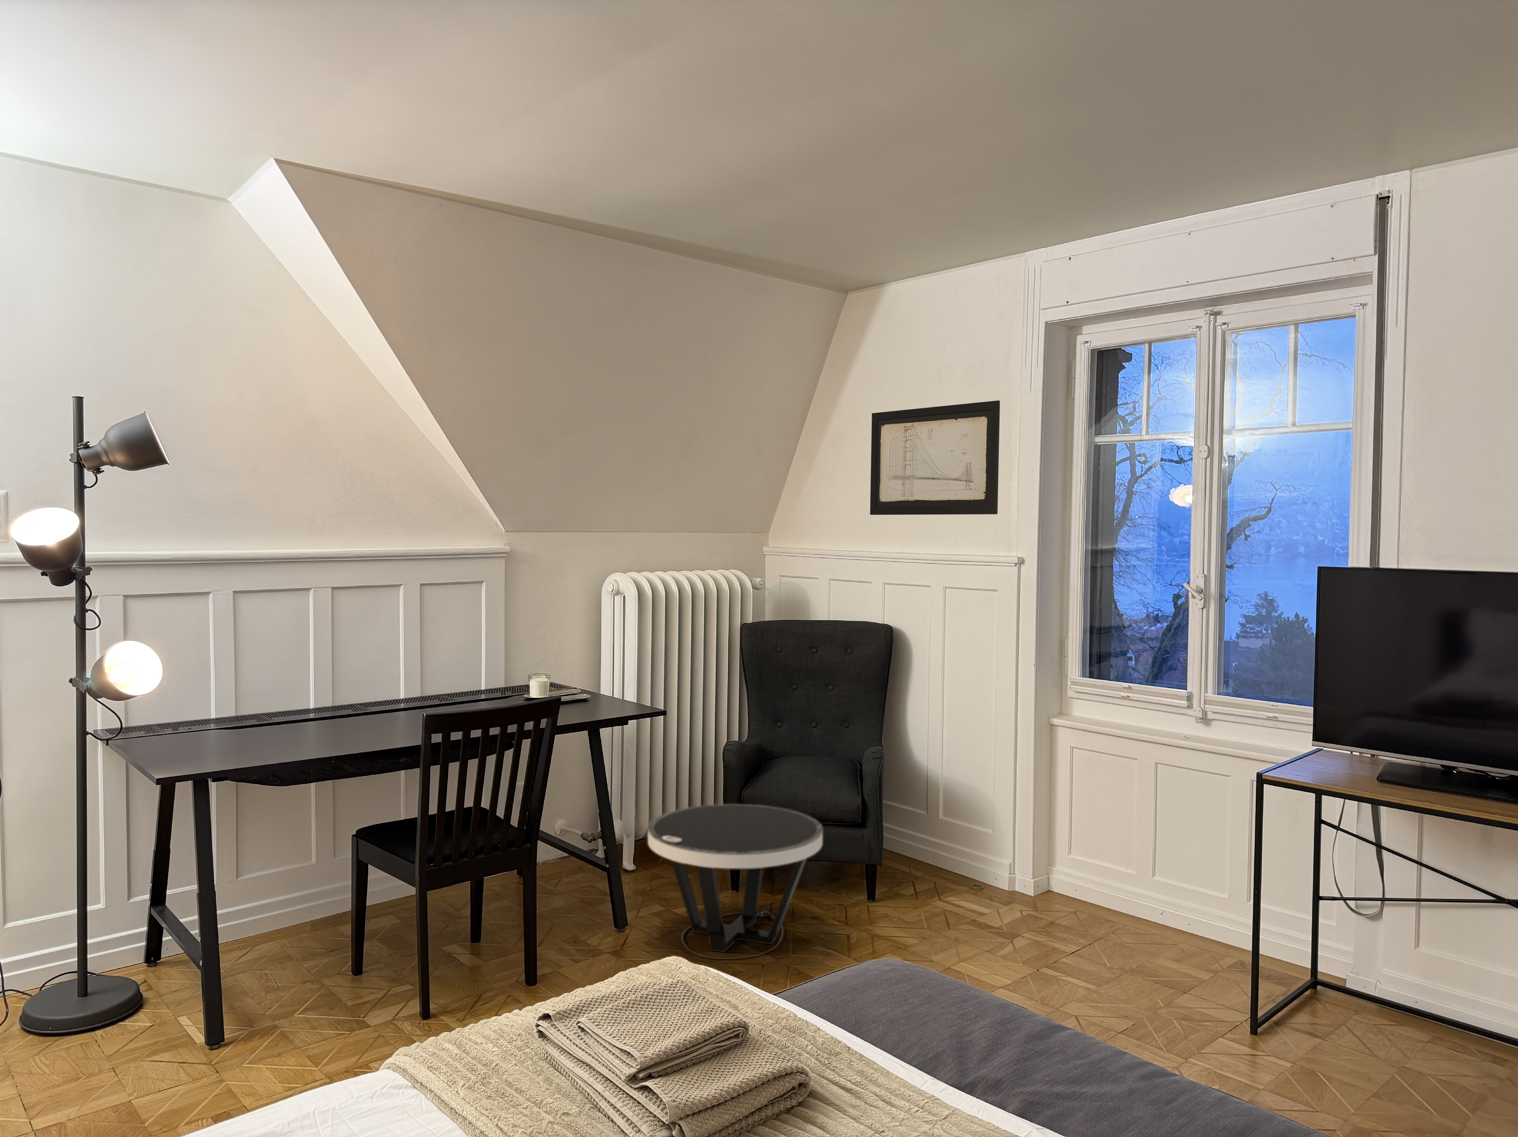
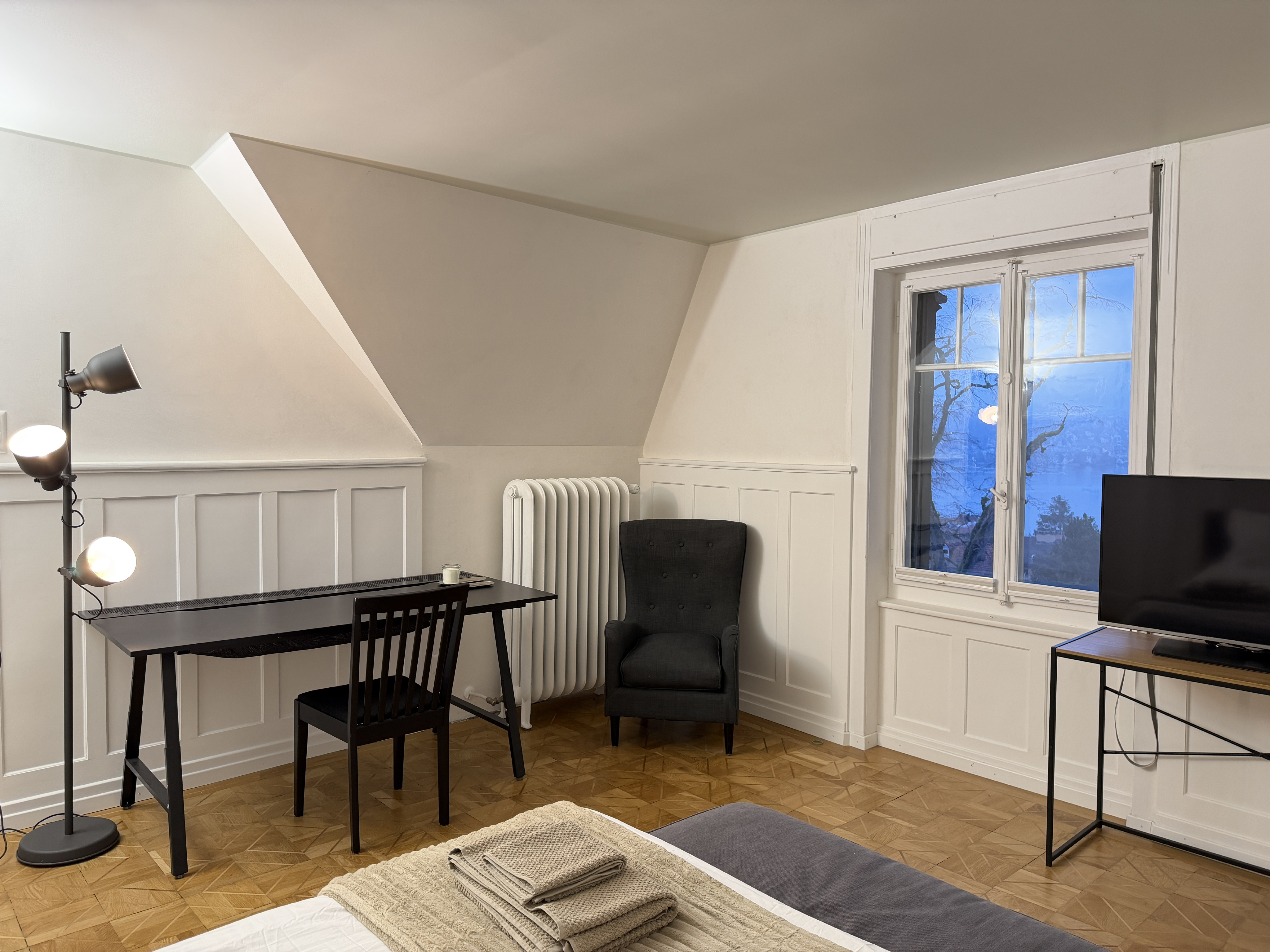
- wall art [870,400,1000,515]
- side table [648,804,824,960]
